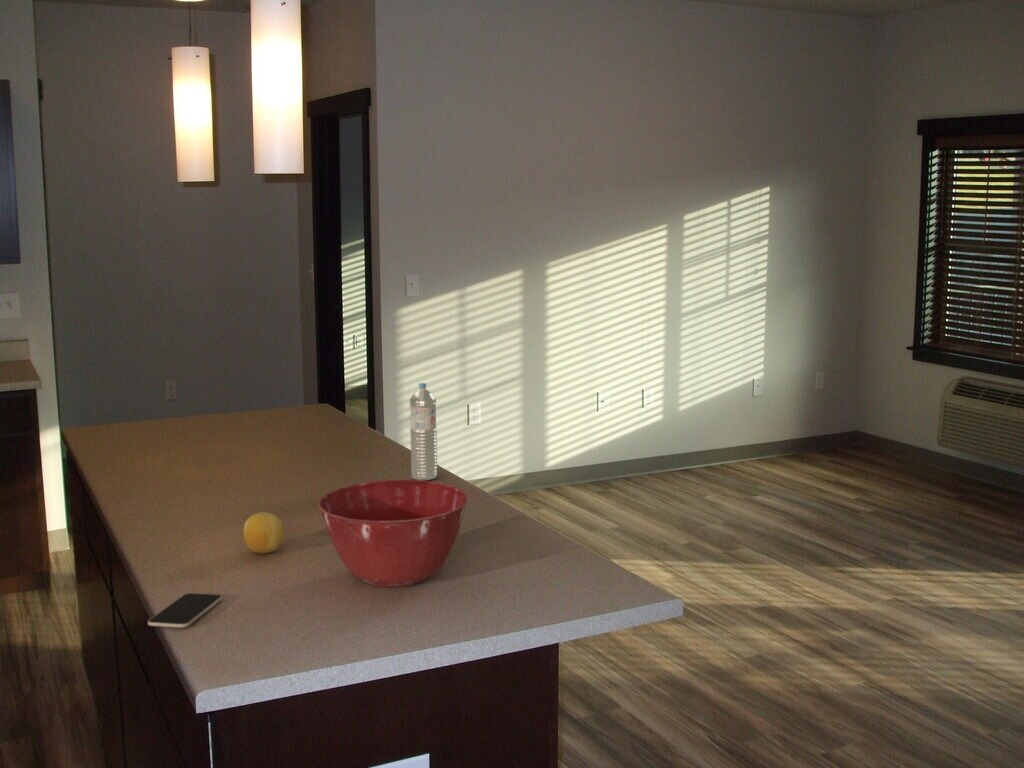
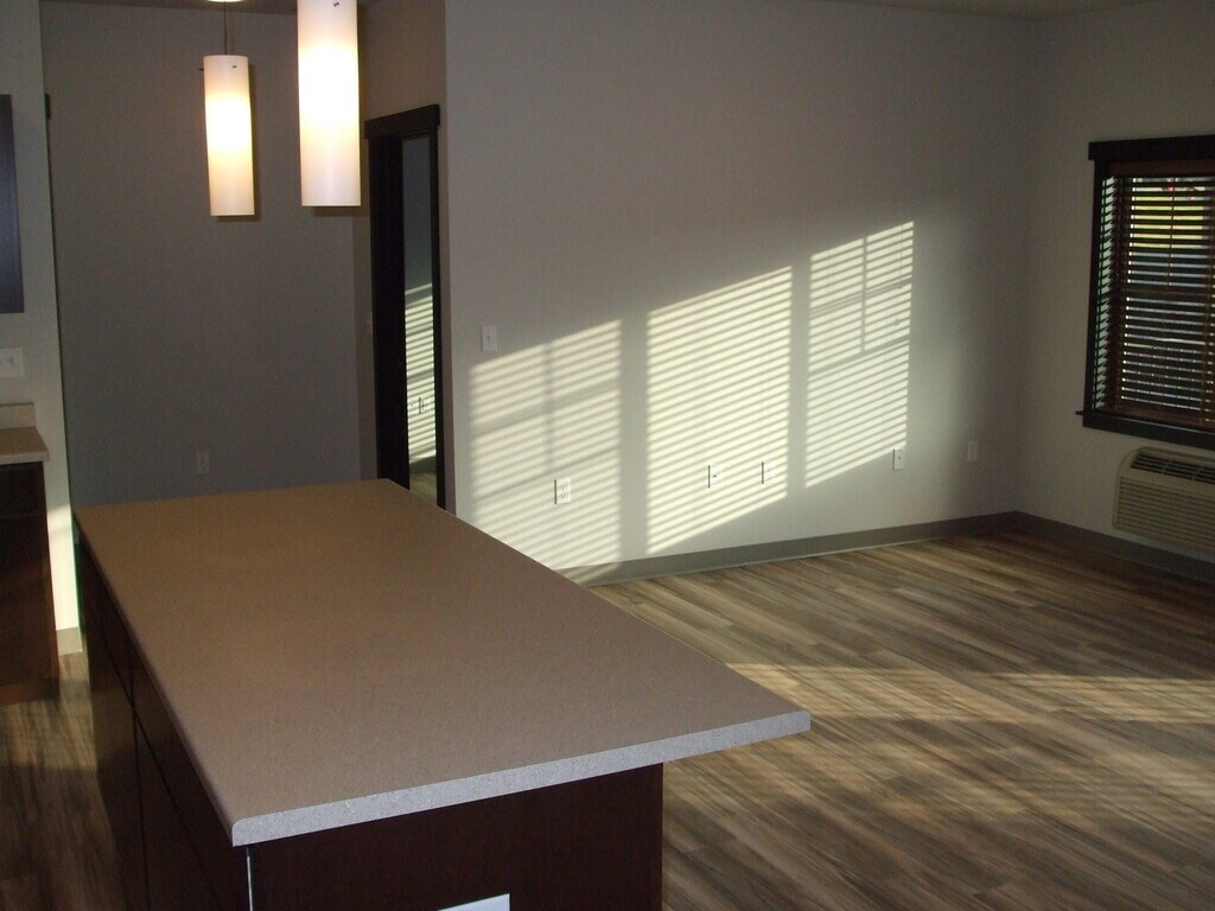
- fruit [242,511,285,555]
- mixing bowl [317,479,469,588]
- water bottle [409,382,438,481]
- smartphone [147,592,223,628]
